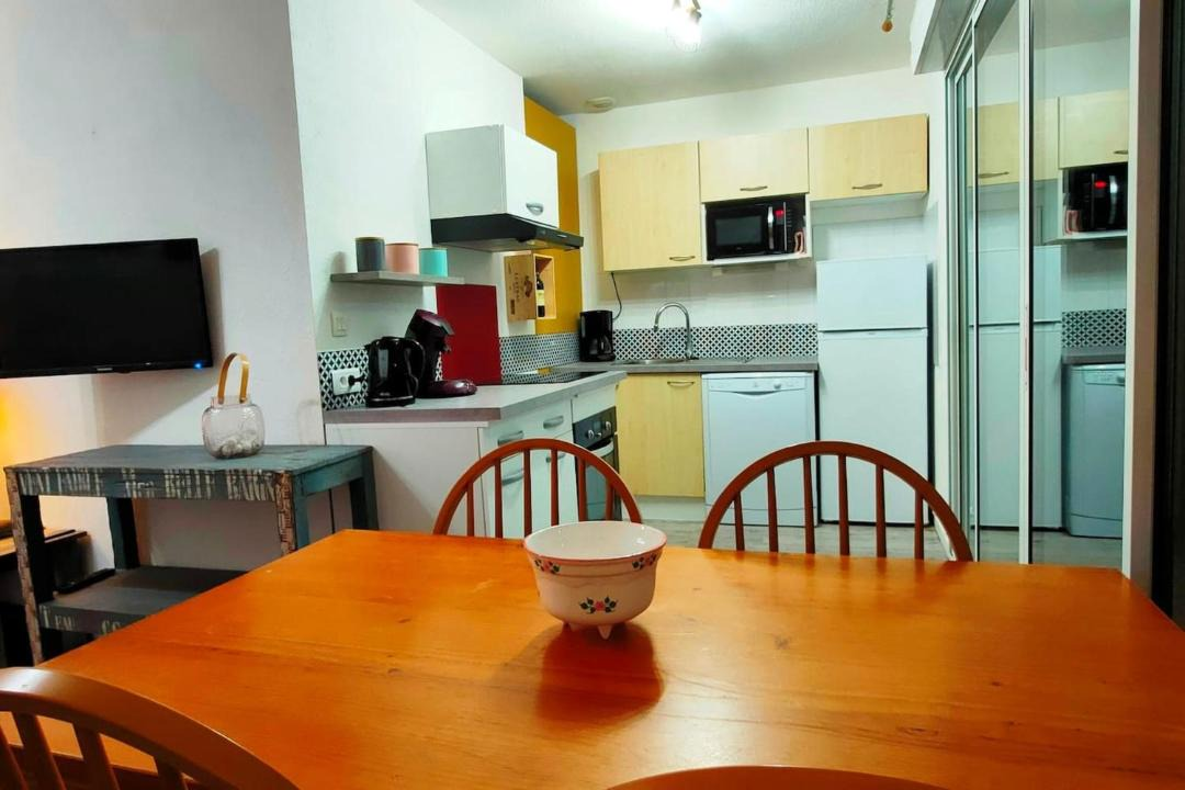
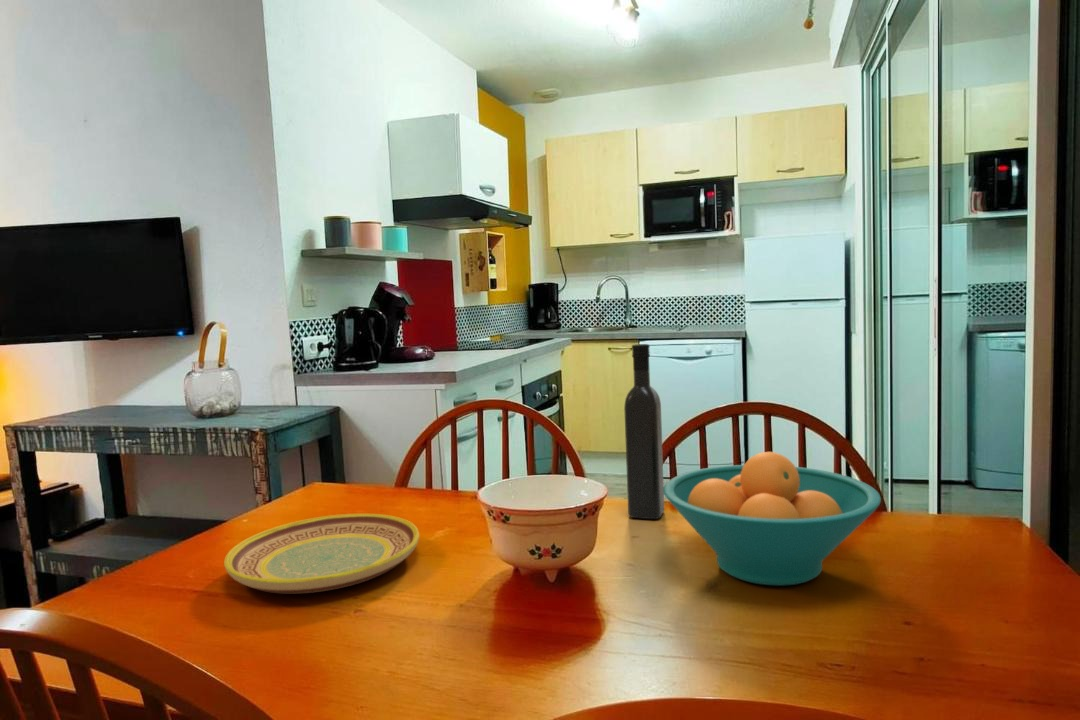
+ plate [223,513,420,594]
+ wine bottle [623,343,665,520]
+ fruit bowl [663,451,882,587]
